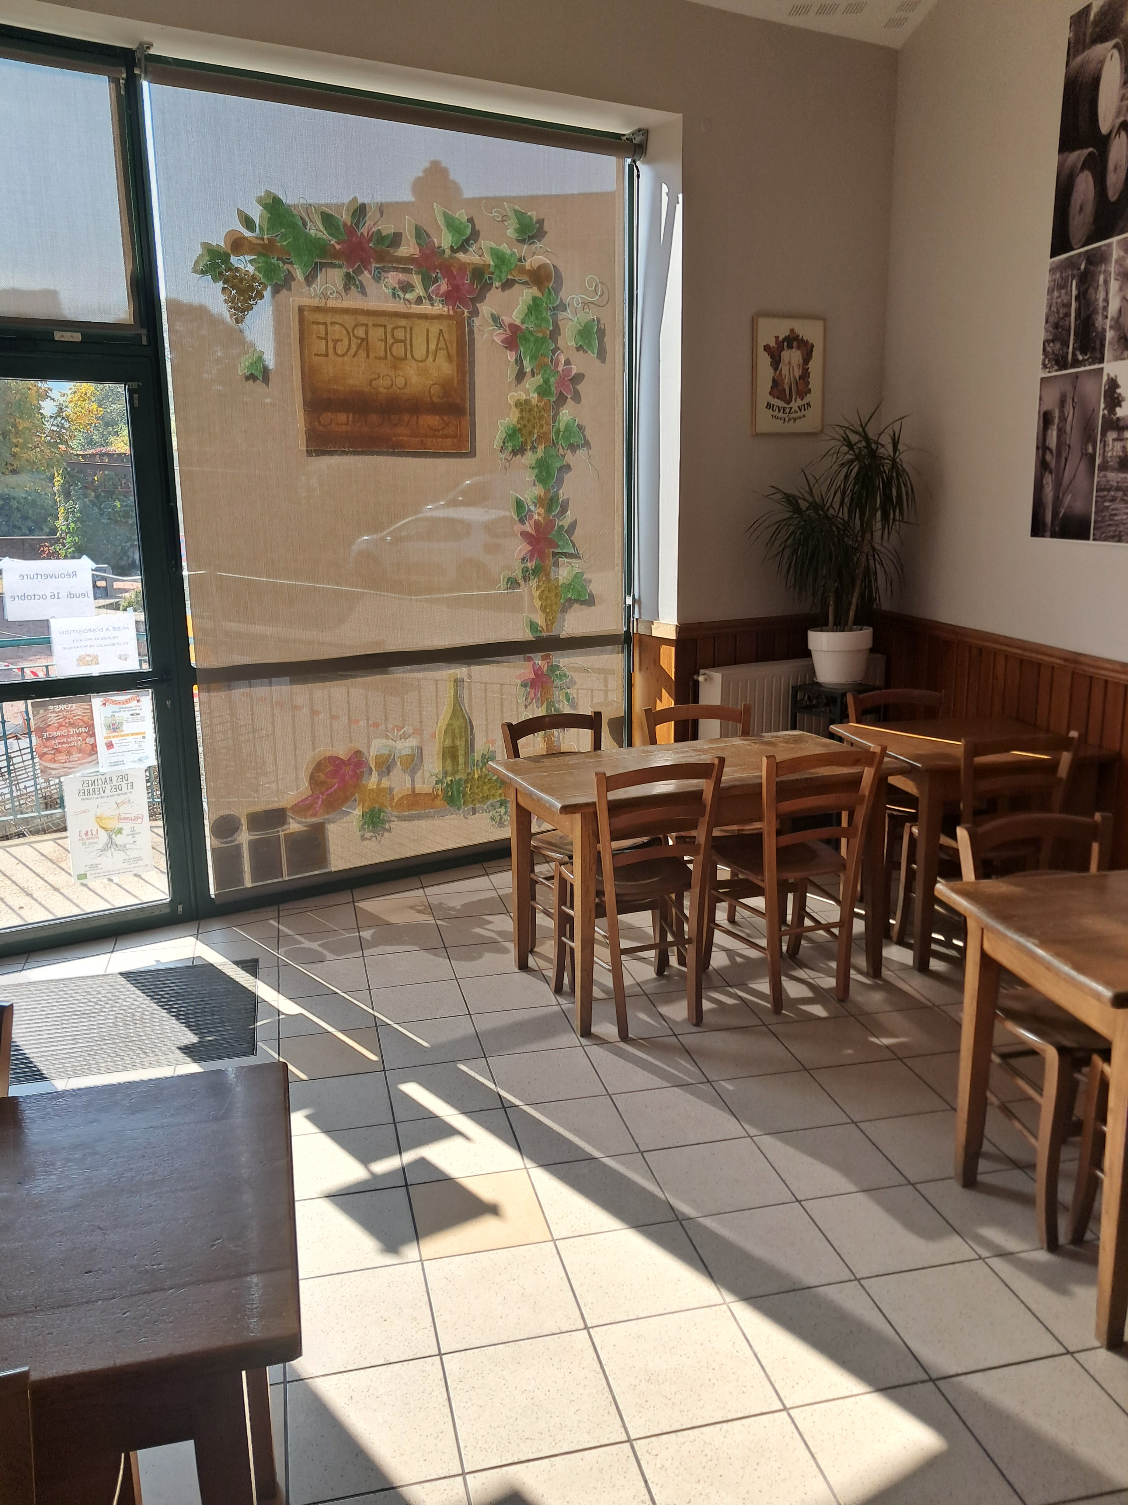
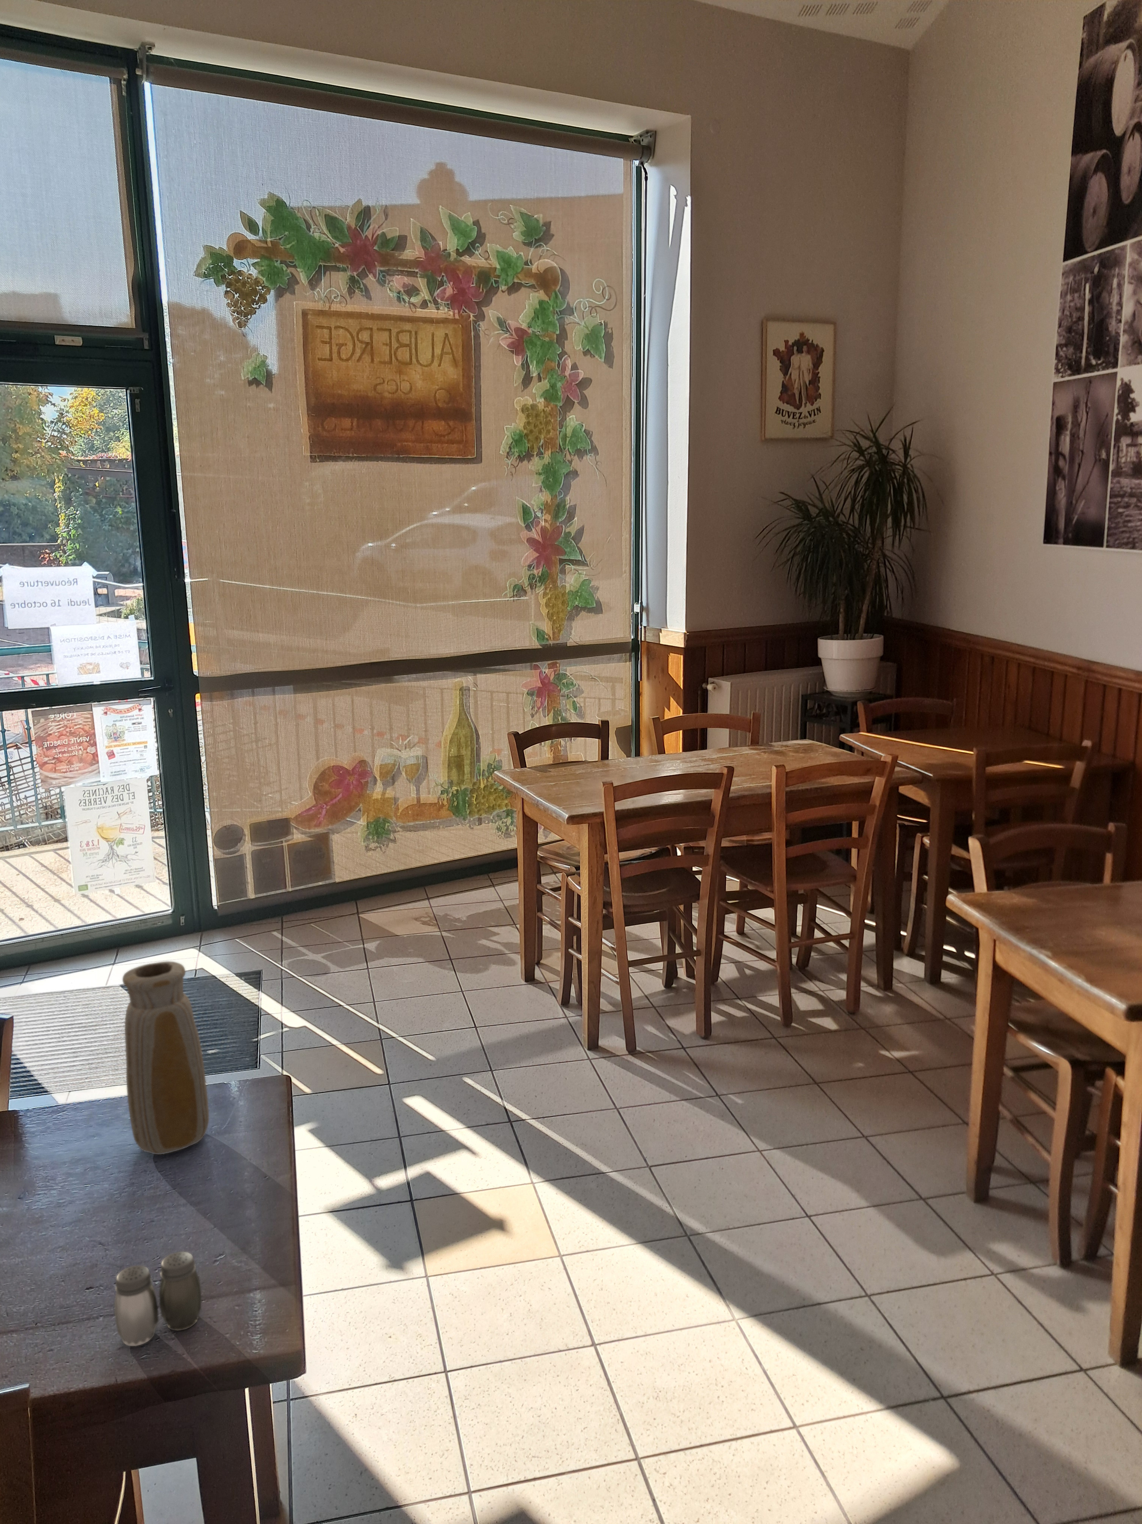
+ salt and pepper shaker [114,1250,202,1346]
+ vase [122,961,210,1154]
